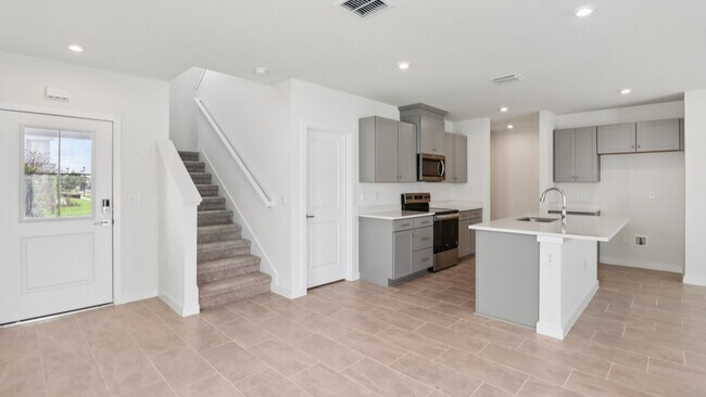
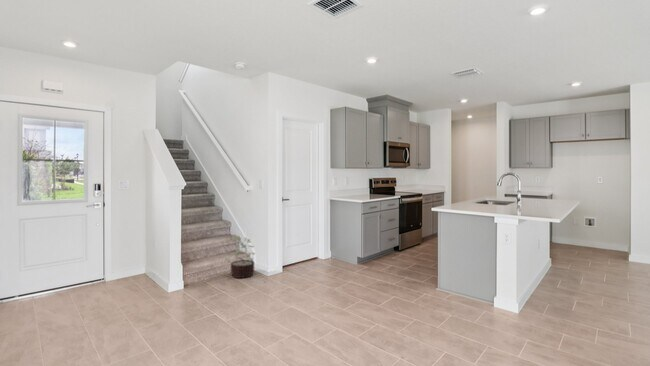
+ decorative plant [224,234,256,279]
